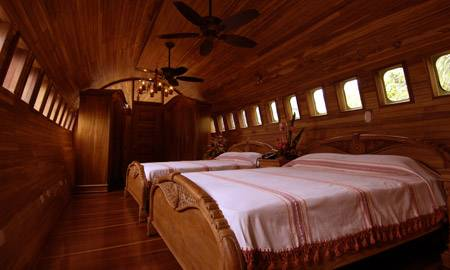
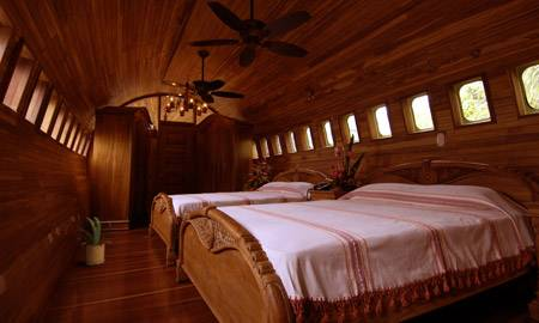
+ house plant [74,217,111,267]
